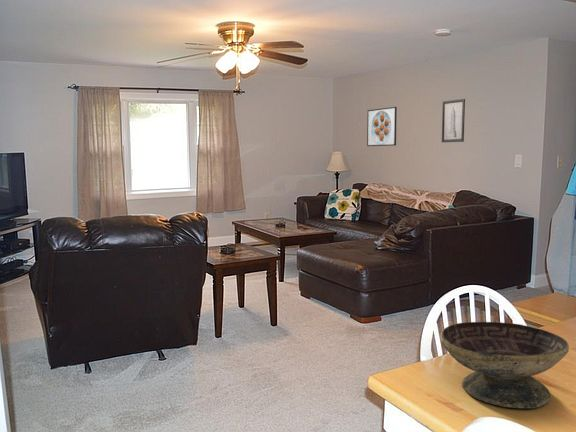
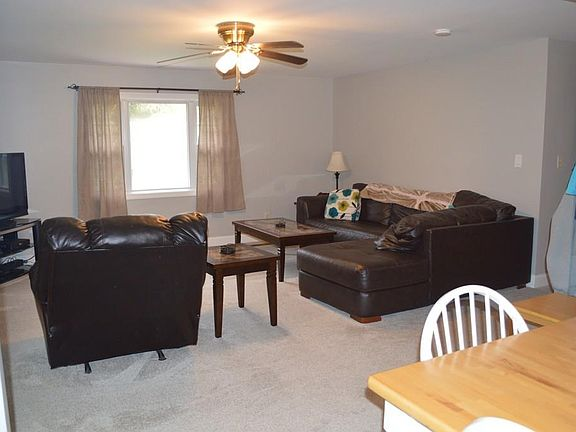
- decorative bowl [439,321,570,410]
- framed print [366,106,398,147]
- wall art [441,98,466,143]
